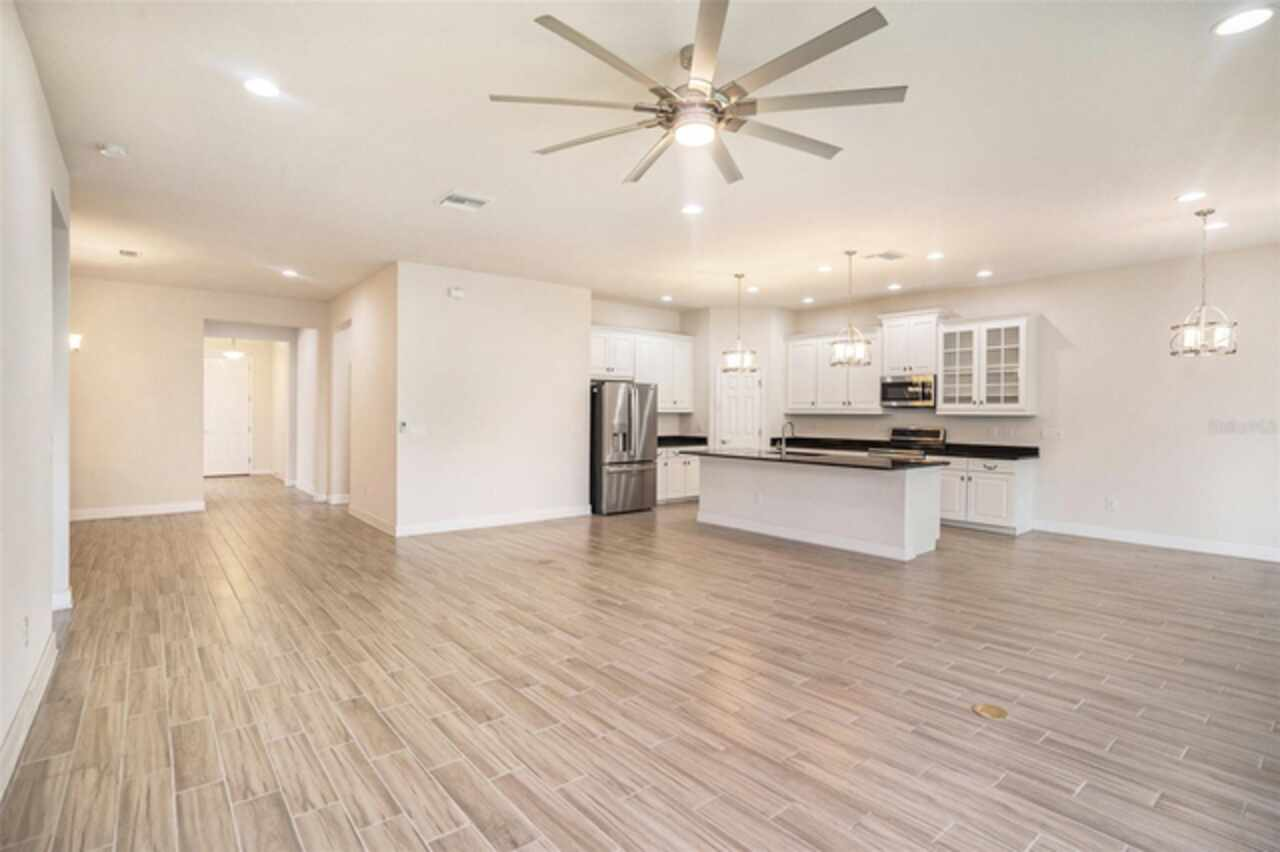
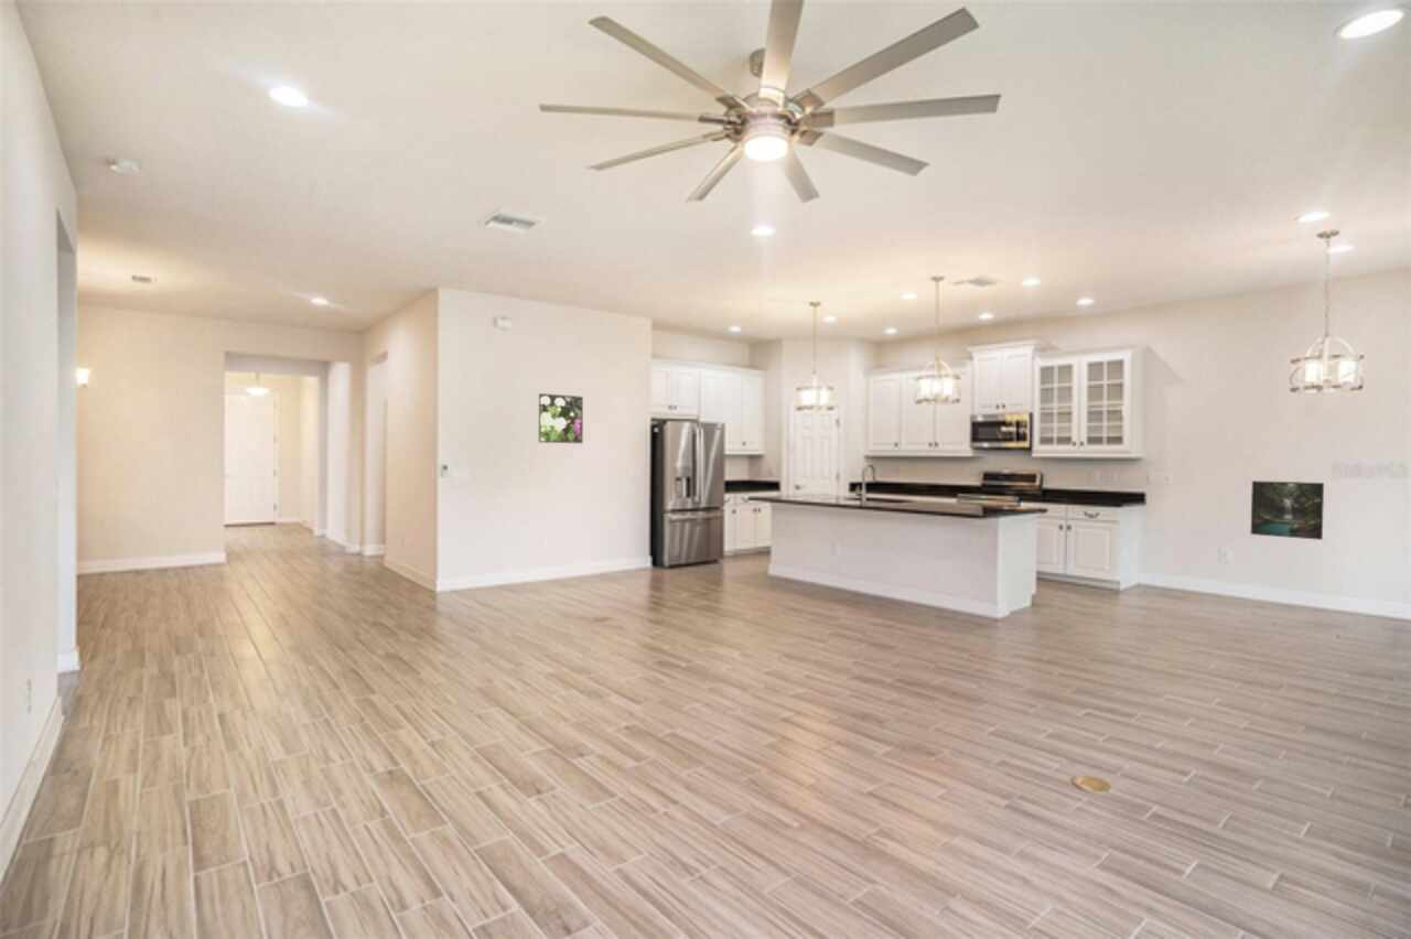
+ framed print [1250,479,1325,541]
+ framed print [538,392,584,444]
